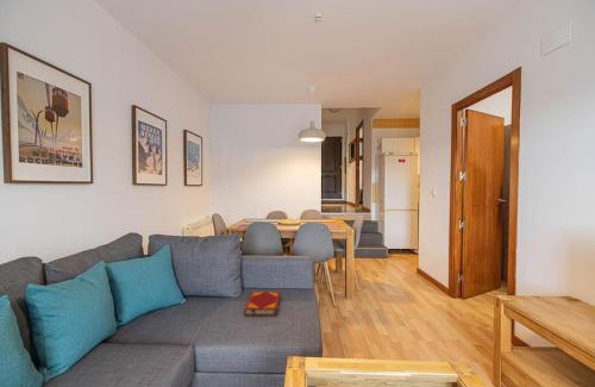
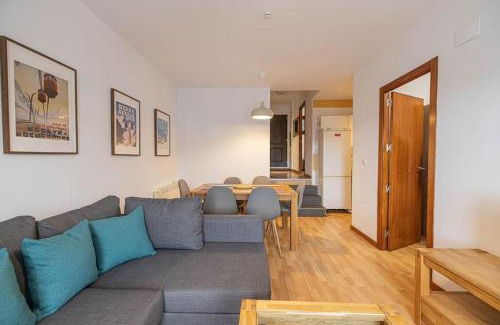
- hardback book [244,291,281,317]
